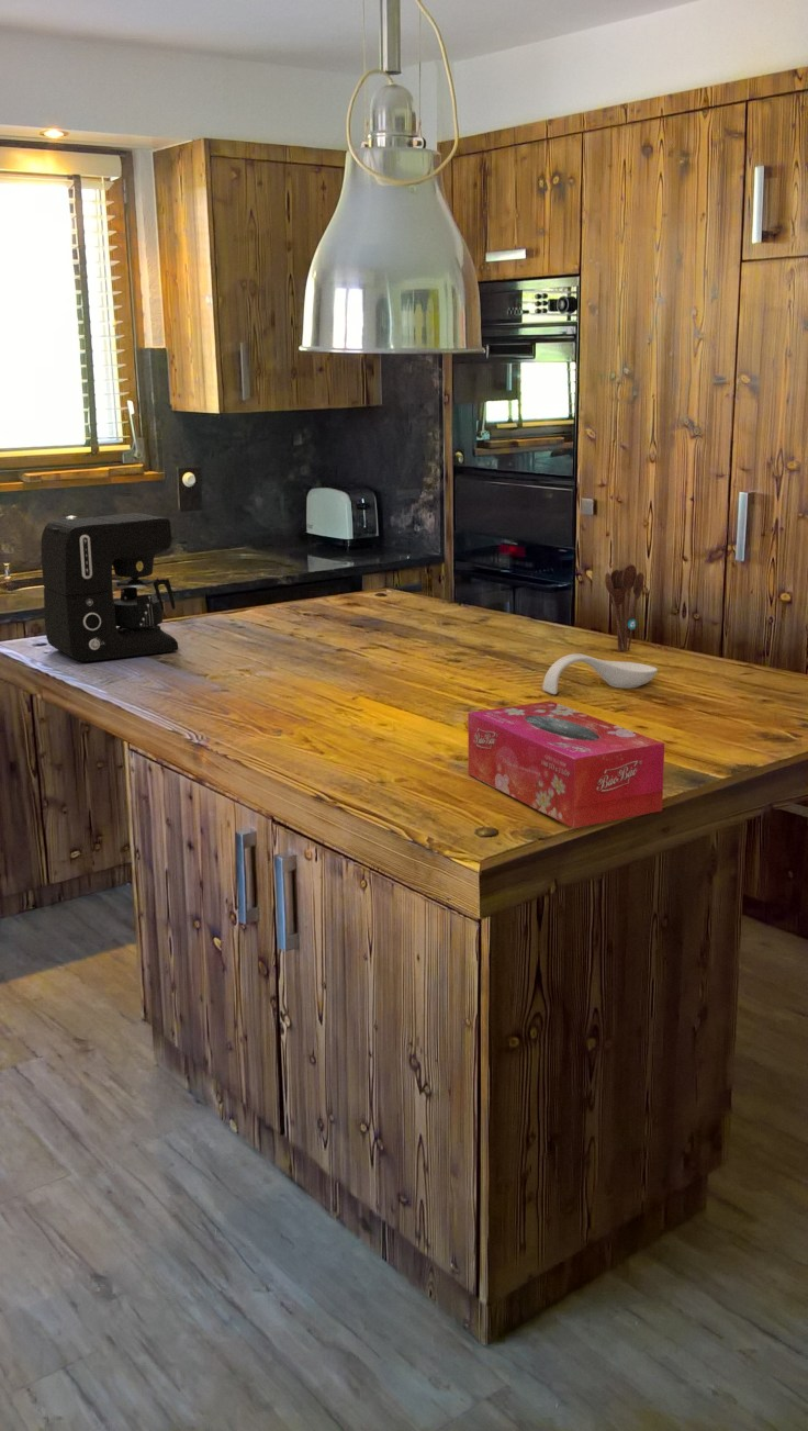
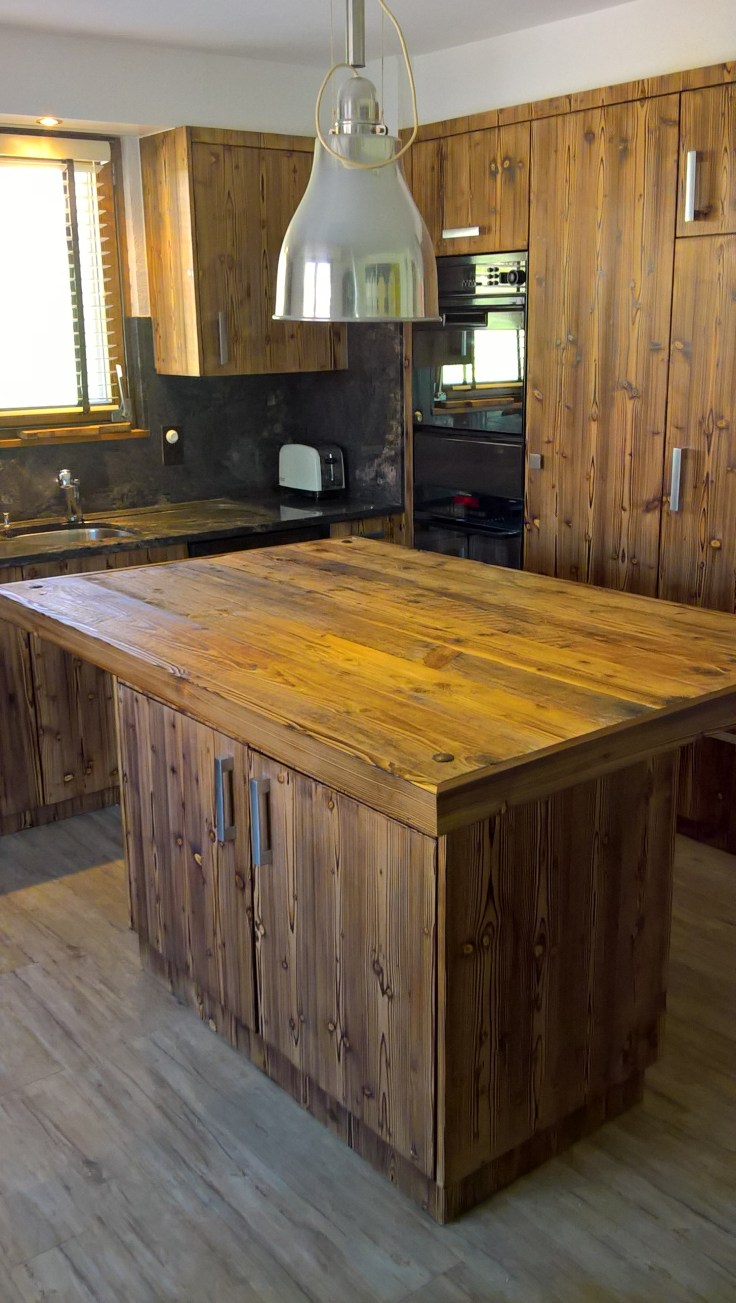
- coffee maker [41,512,179,662]
- spoon rest [541,652,659,695]
- utensil holder [604,563,646,653]
- tissue box [468,700,665,829]
